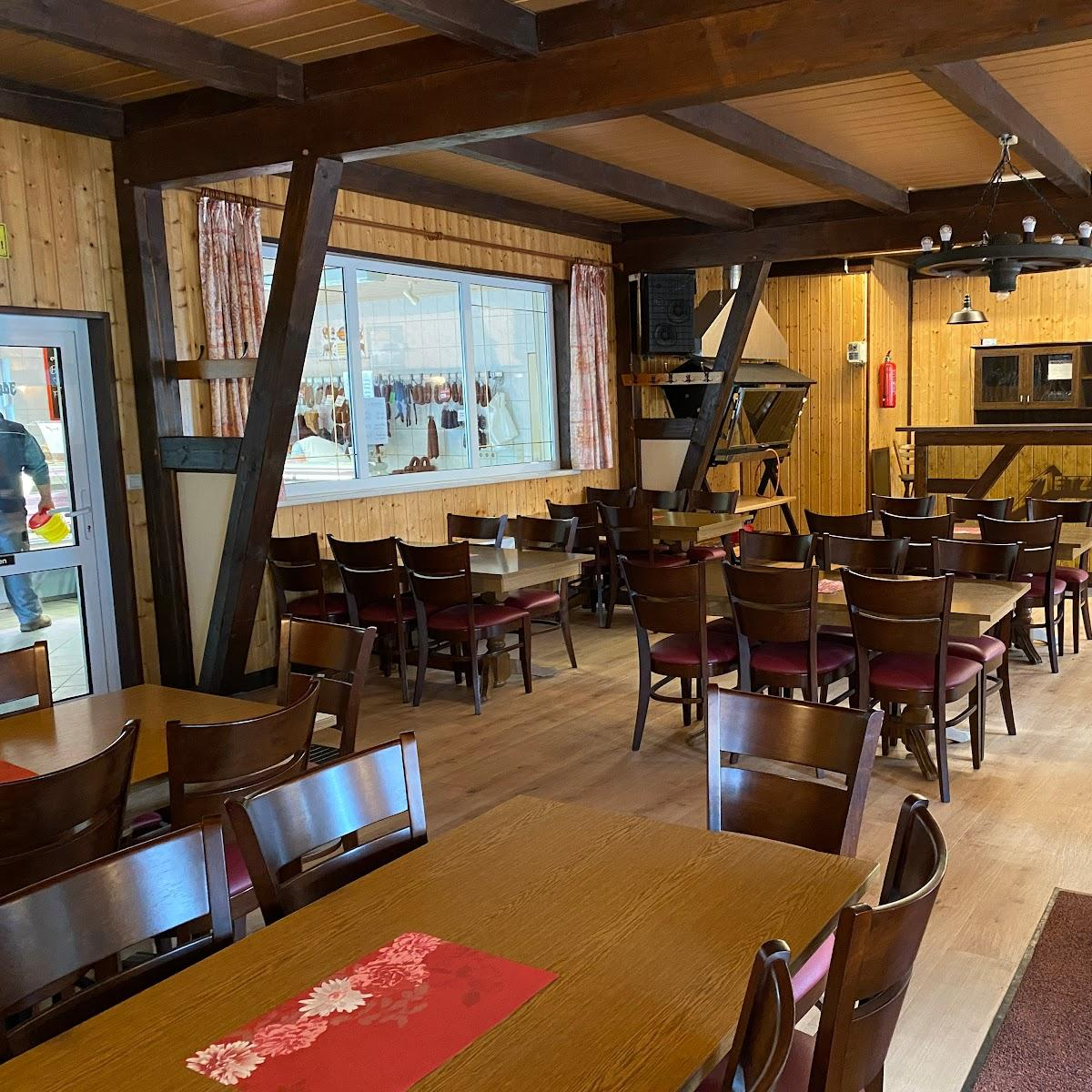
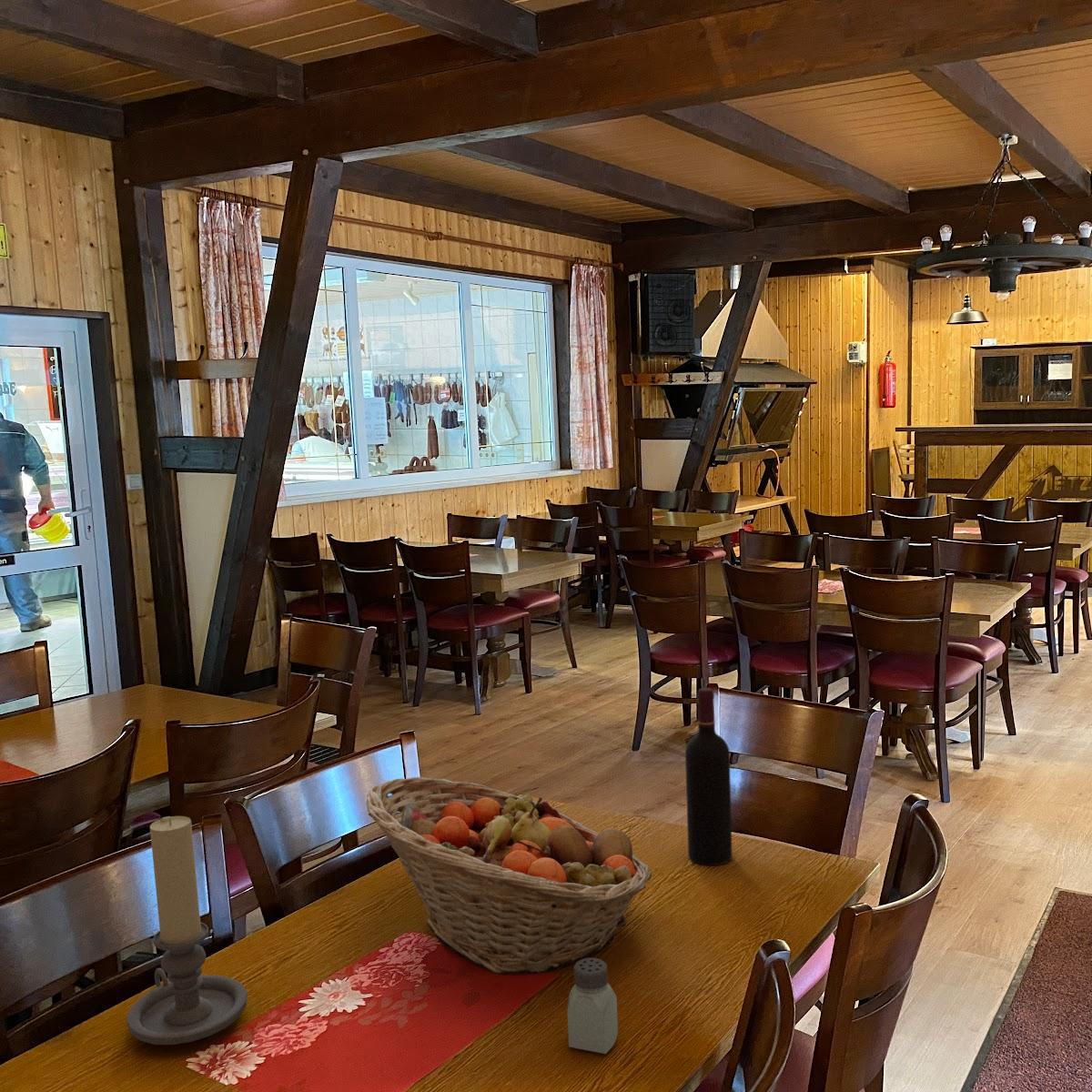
+ candle holder [126,815,248,1046]
+ wine bottle [684,687,733,866]
+ fruit basket [366,776,652,975]
+ saltshaker [566,957,619,1055]
